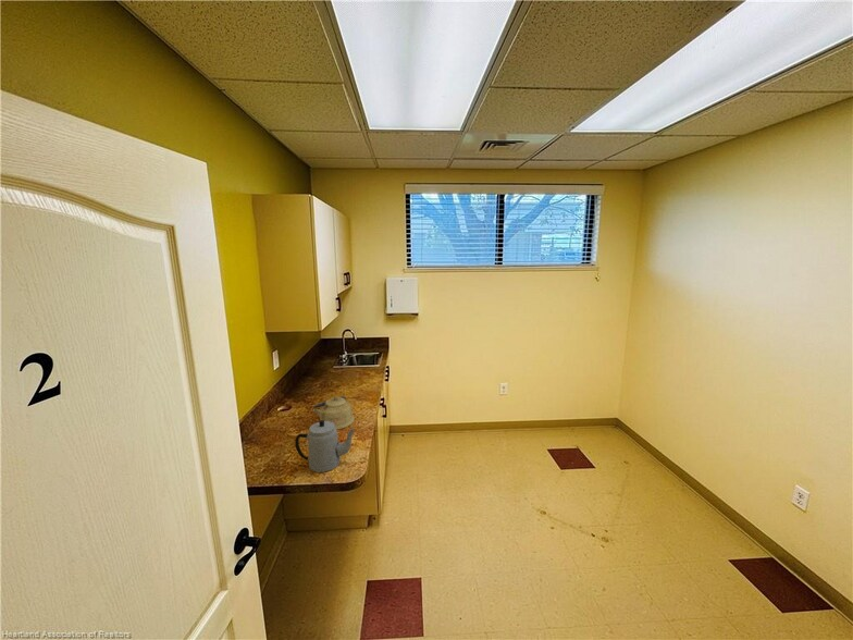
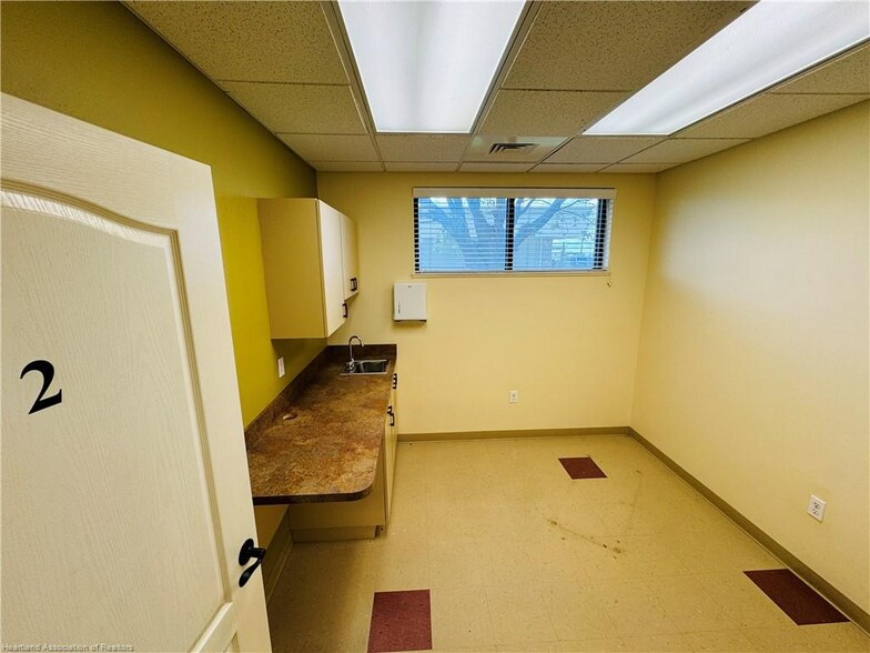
- kettle [311,395,355,430]
- teapot [294,420,356,473]
